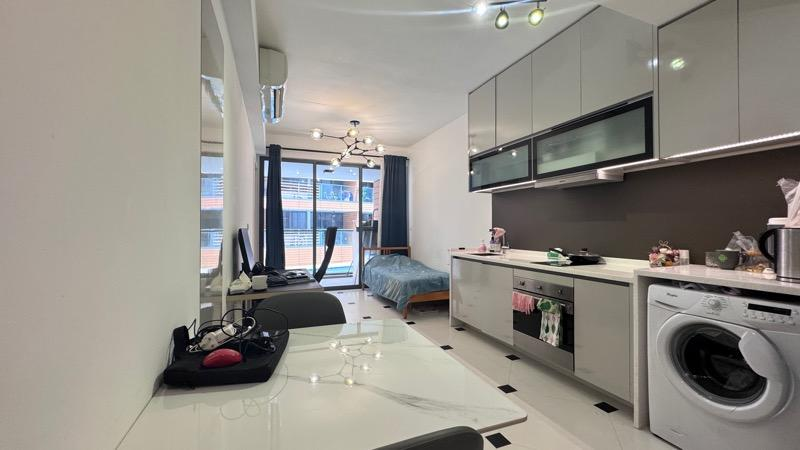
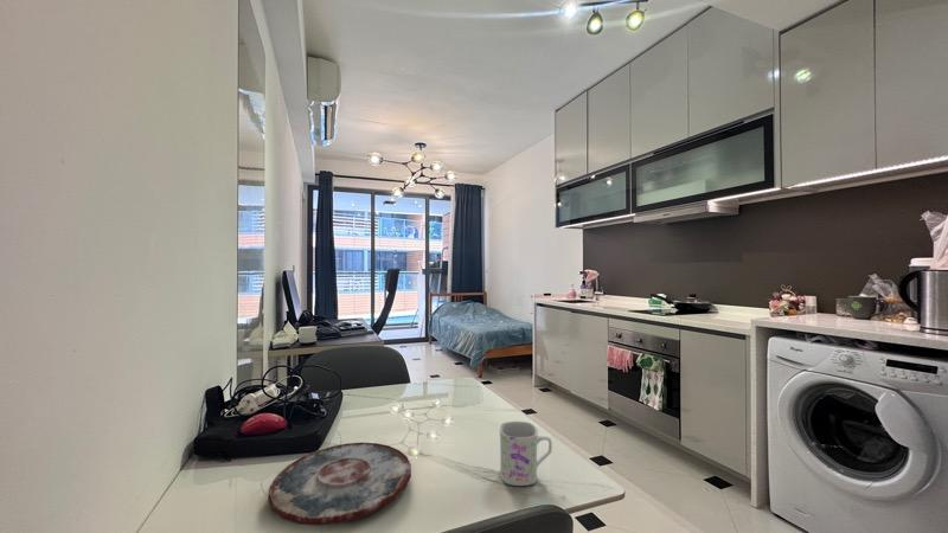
+ plate [267,442,412,527]
+ mug [499,420,553,487]
